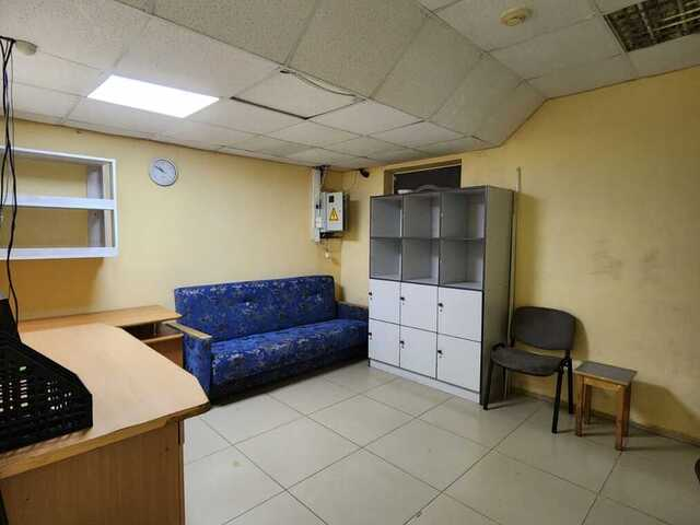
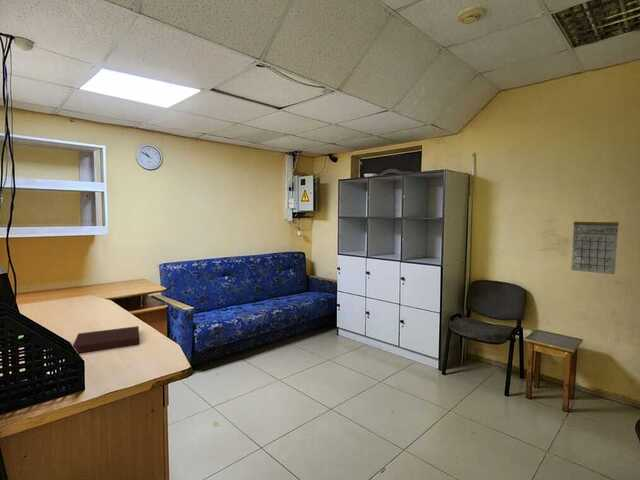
+ notebook [72,325,140,354]
+ calendar [570,209,620,275]
